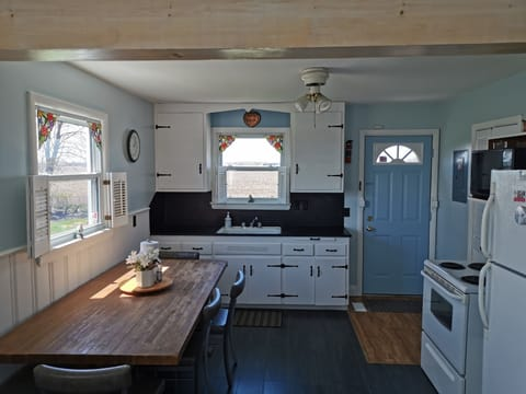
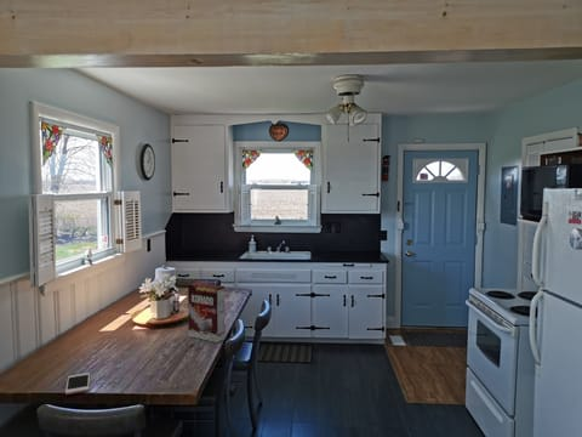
+ cereal box [187,282,227,344]
+ cell phone [64,371,91,396]
